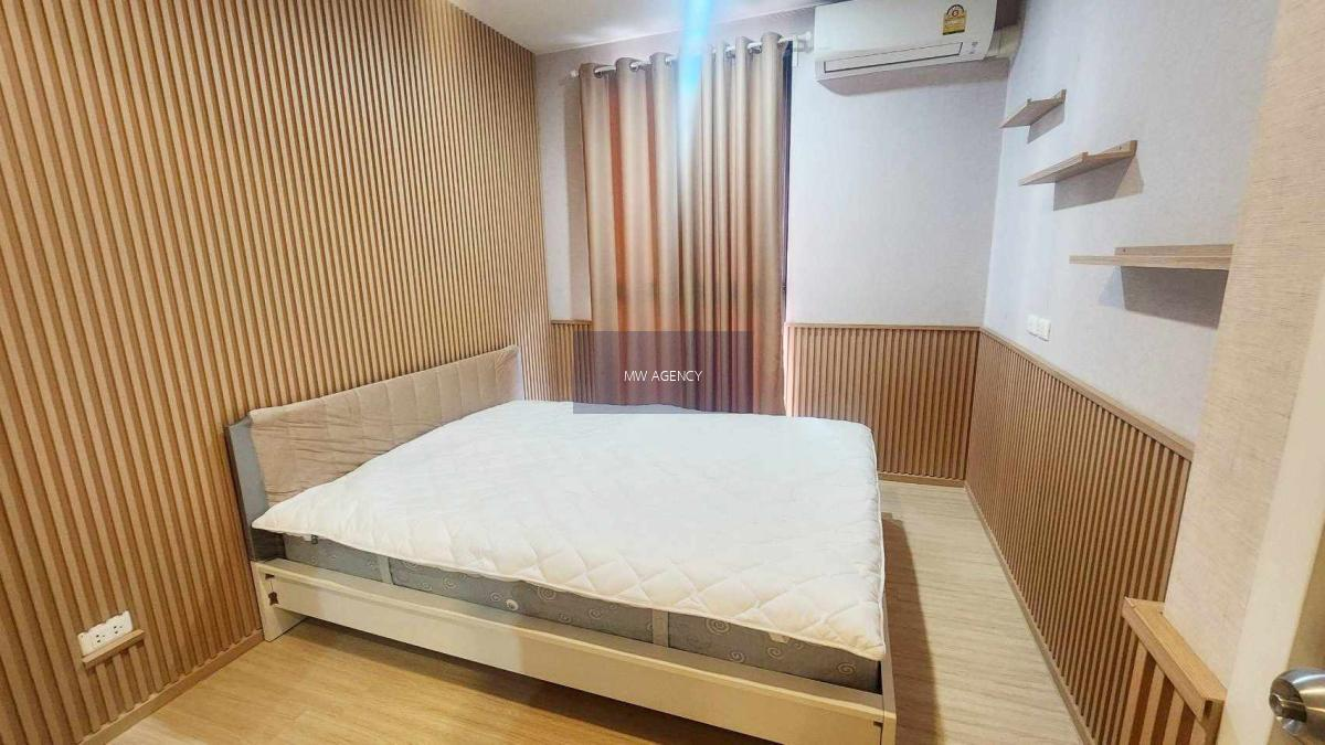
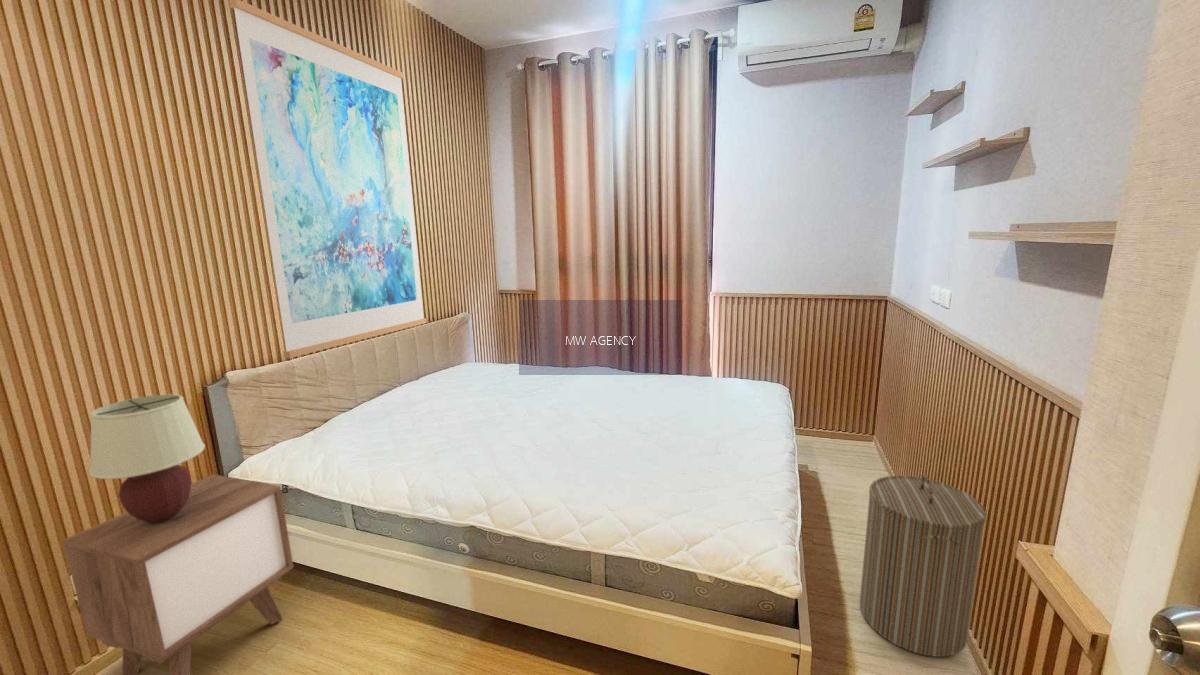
+ wall art [228,0,427,359]
+ laundry hamper [859,474,987,658]
+ nightstand [61,473,295,675]
+ table lamp [88,393,206,523]
